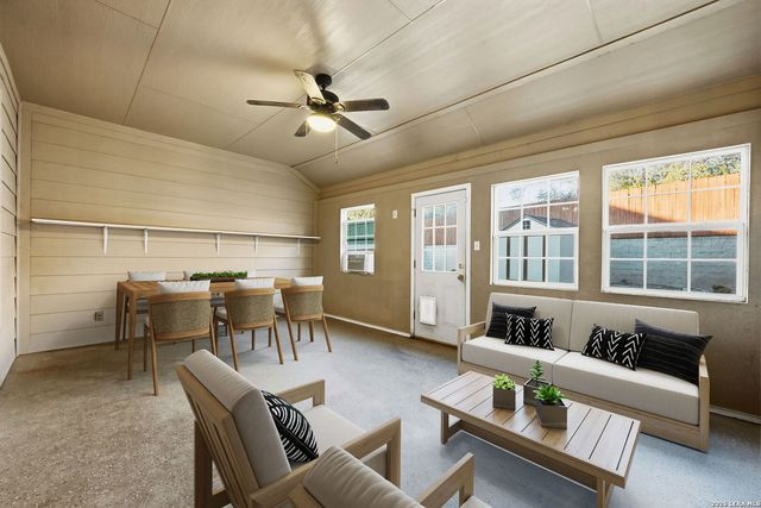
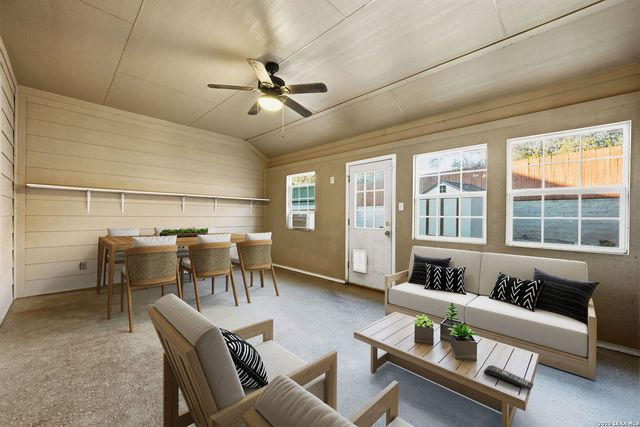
+ remote control [483,364,534,391]
